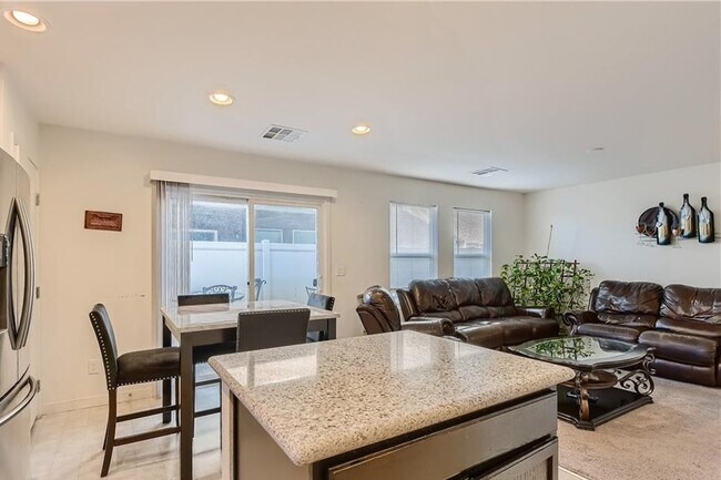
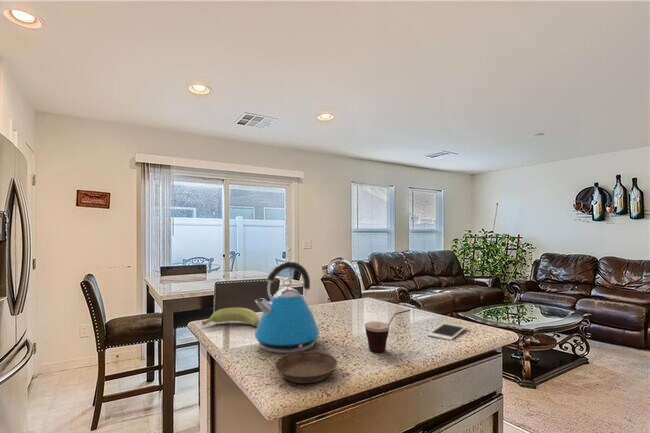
+ kettle [254,260,322,354]
+ banana [201,307,260,327]
+ cup [364,309,411,353]
+ cell phone [427,322,467,341]
+ saucer [274,350,338,384]
